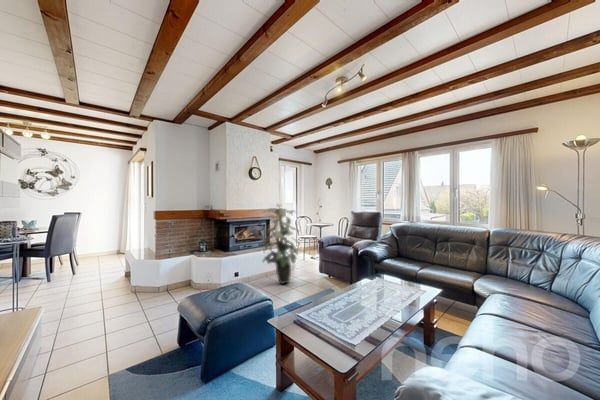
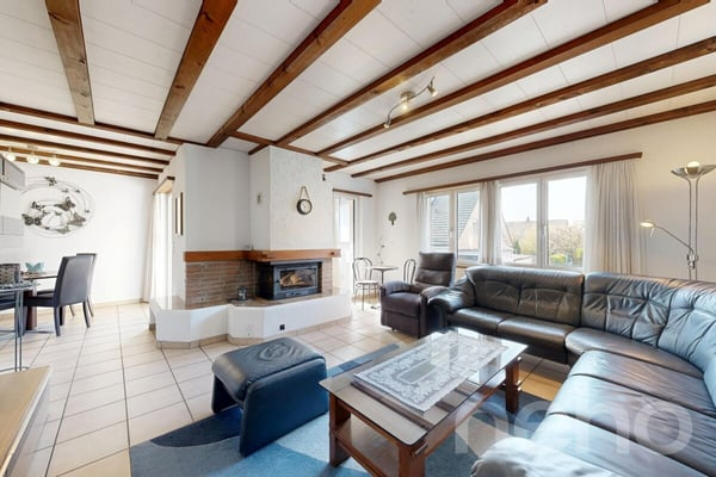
- indoor plant [261,203,301,285]
